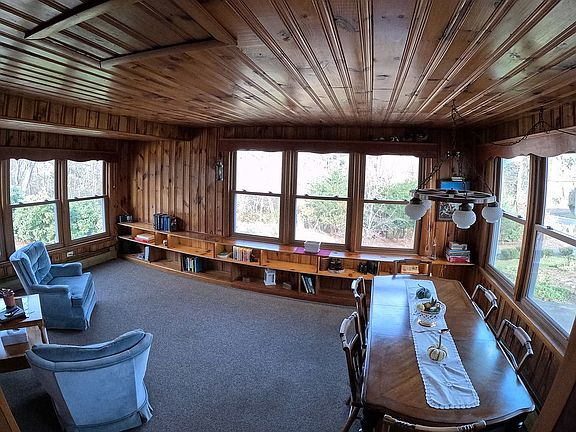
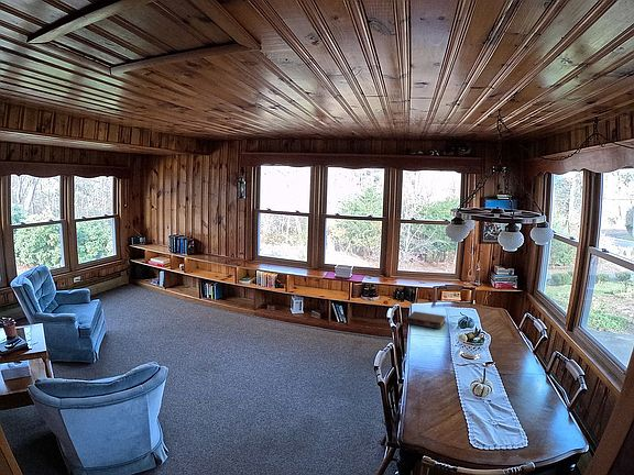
+ book [406,310,447,330]
